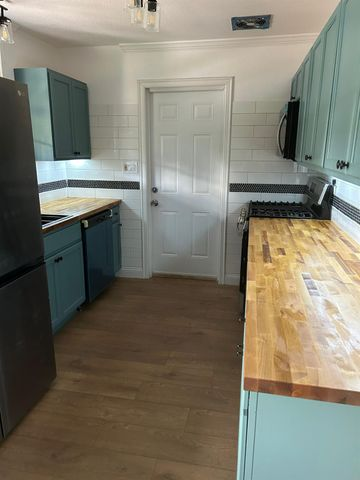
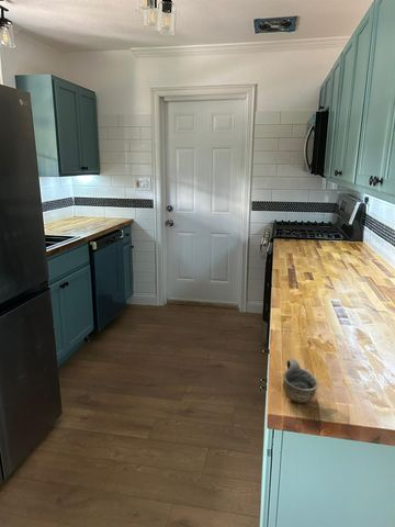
+ cup [282,358,319,404]
